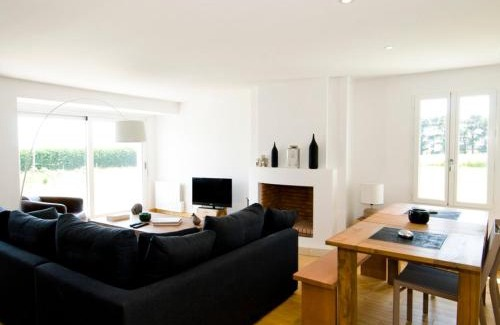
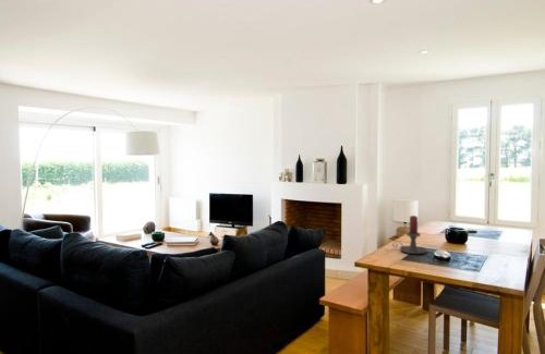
+ candle holder [391,215,428,255]
